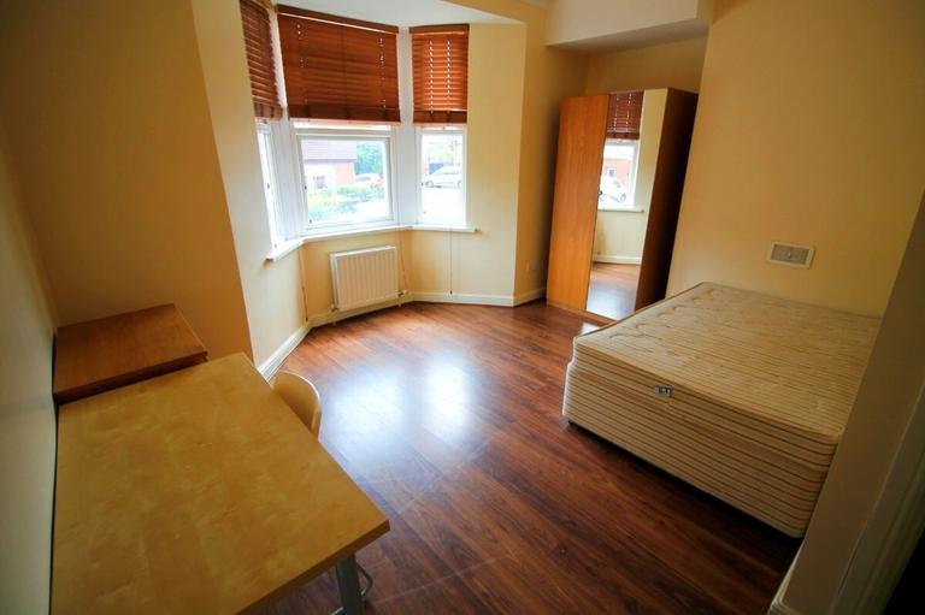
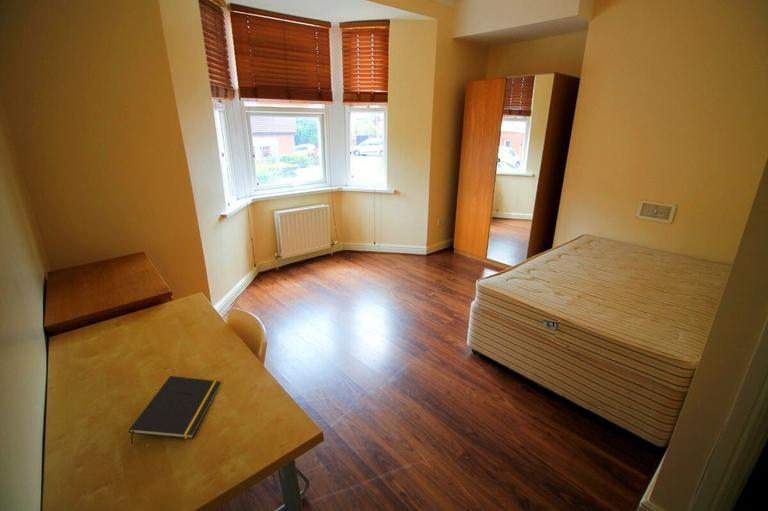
+ notepad [128,375,222,445]
